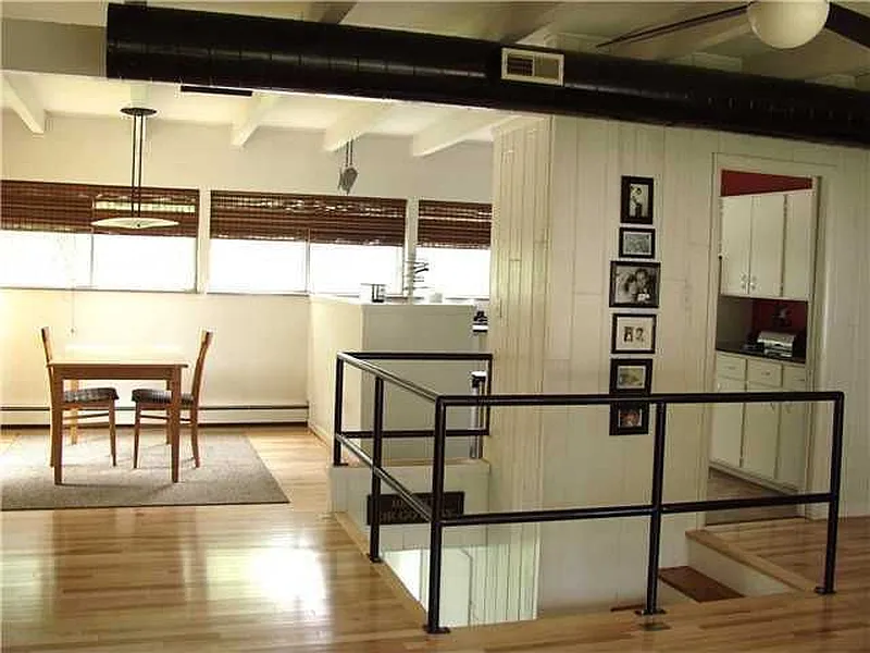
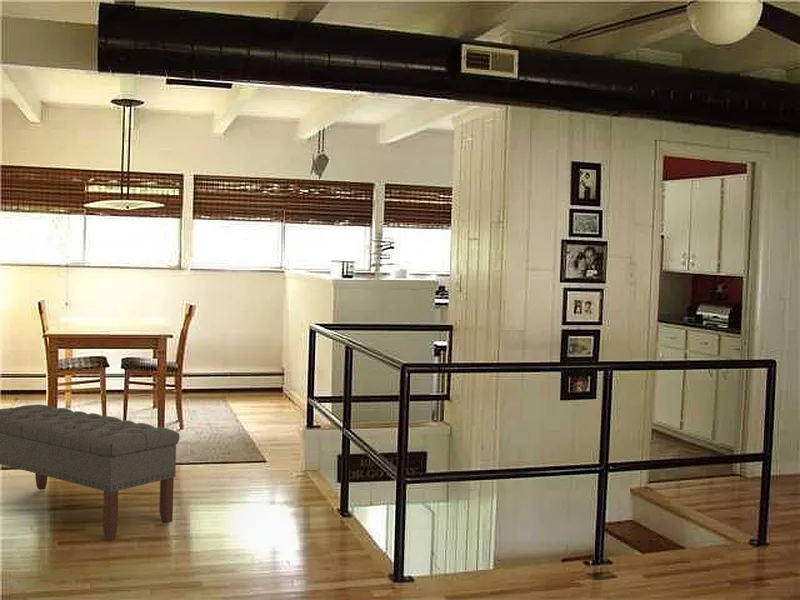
+ bench [0,403,181,542]
